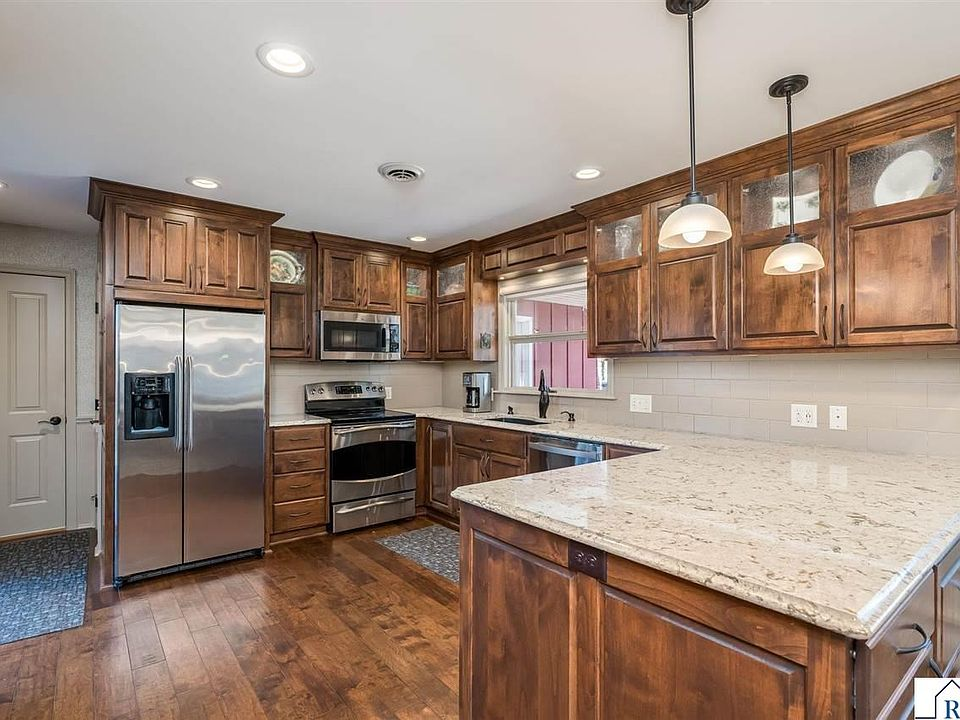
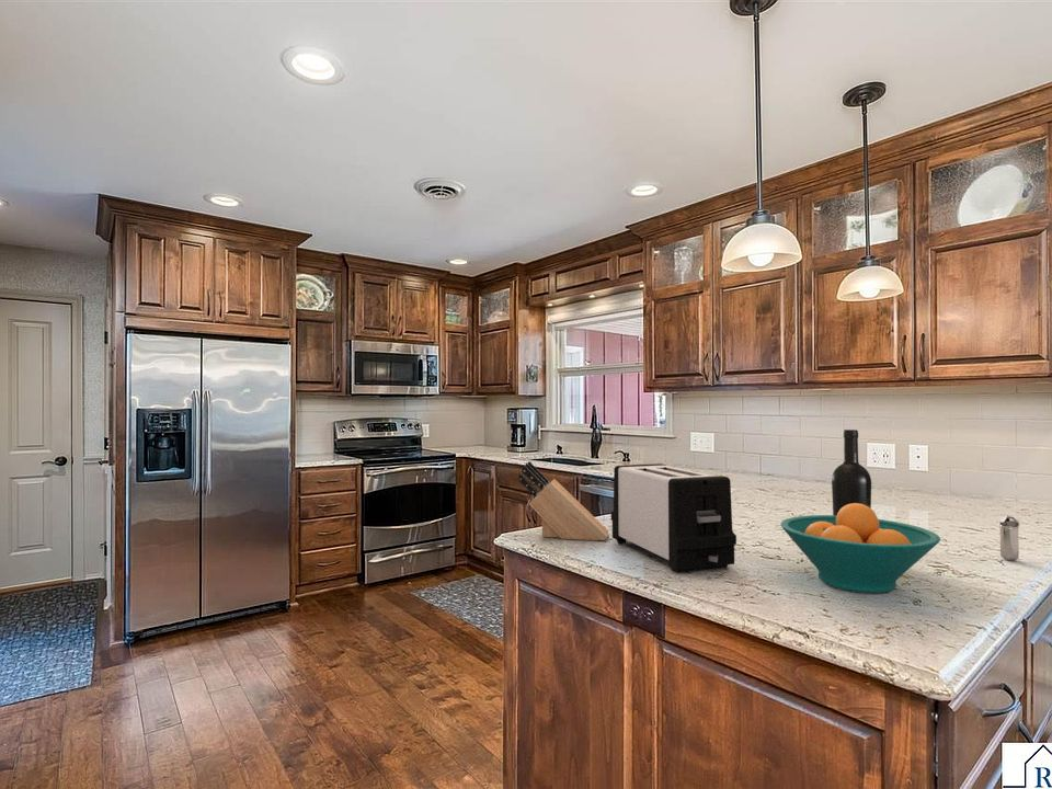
+ shaker [998,515,1020,561]
+ toaster [610,462,737,574]
+ fruit bowl [779,503,941,594]
+ knife block [517,460,609,541]
+ wine bottle [831,428,872,515]
